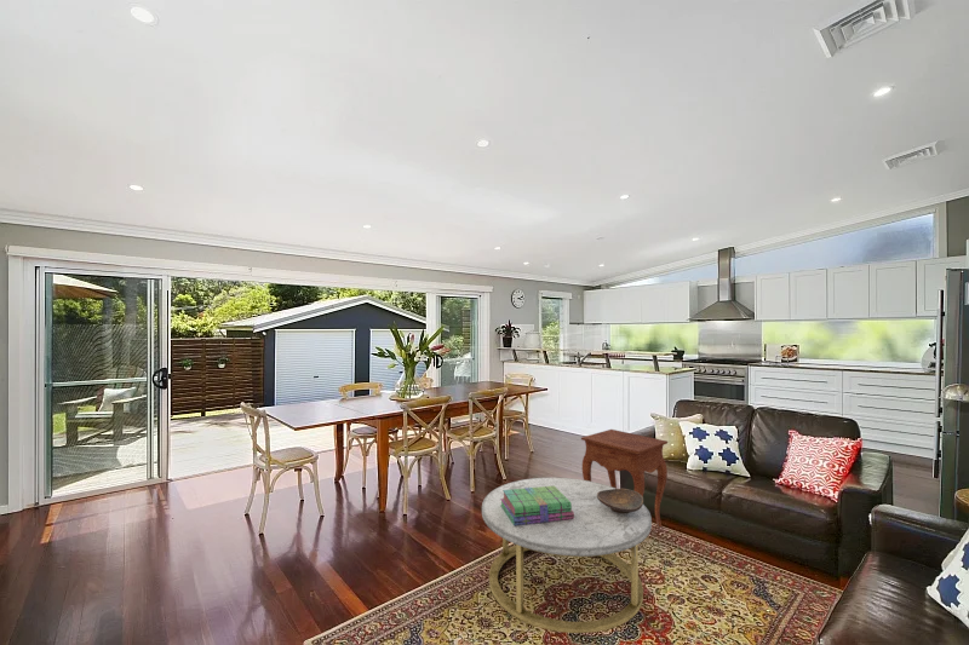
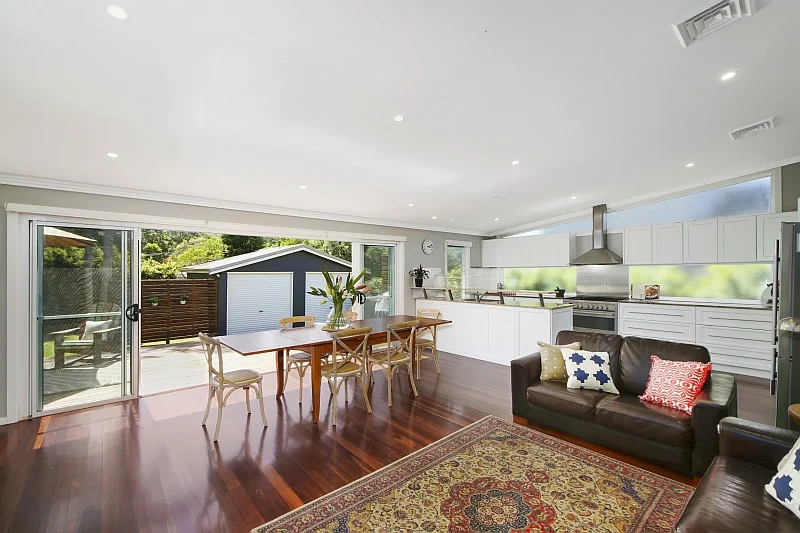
- stack of books [500,485,574,525]
- side table [580,428,669,529]
- decorative bowl [597,488,644,513]
- coffee table [481,477,653,634]
